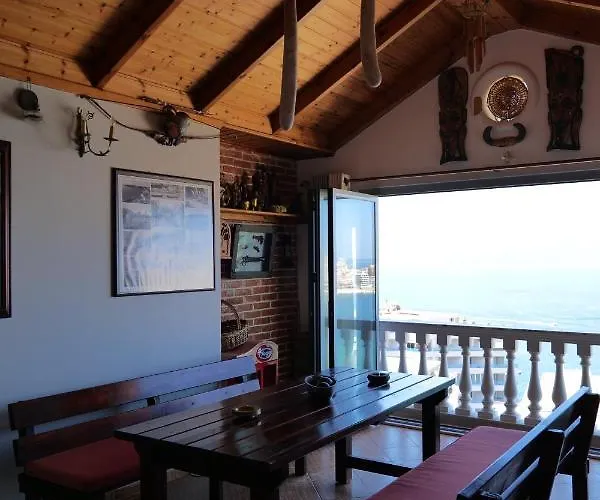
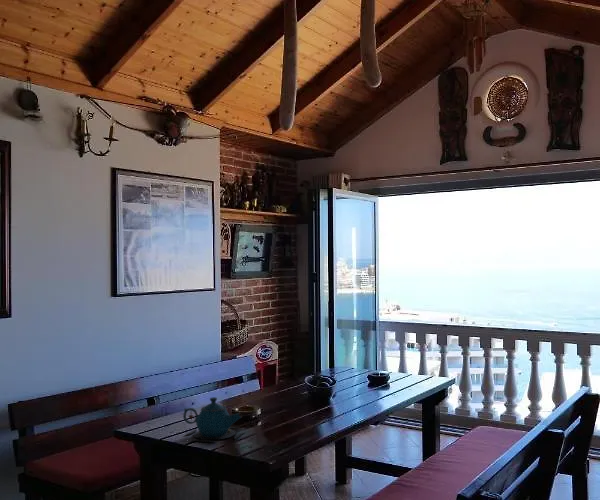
+ teapot [182,396,246,443]
